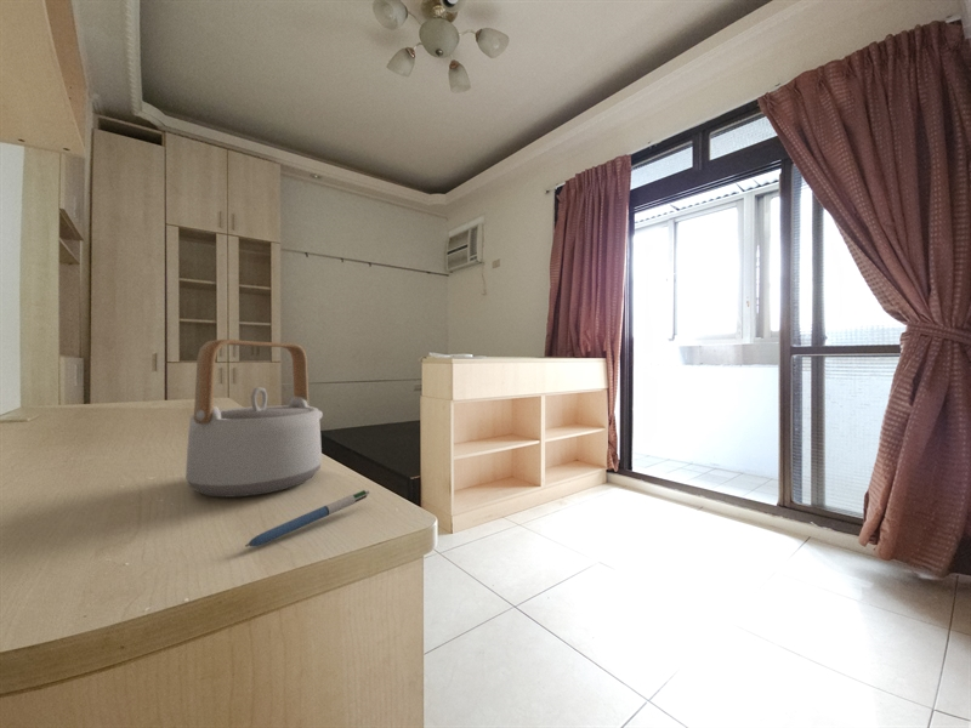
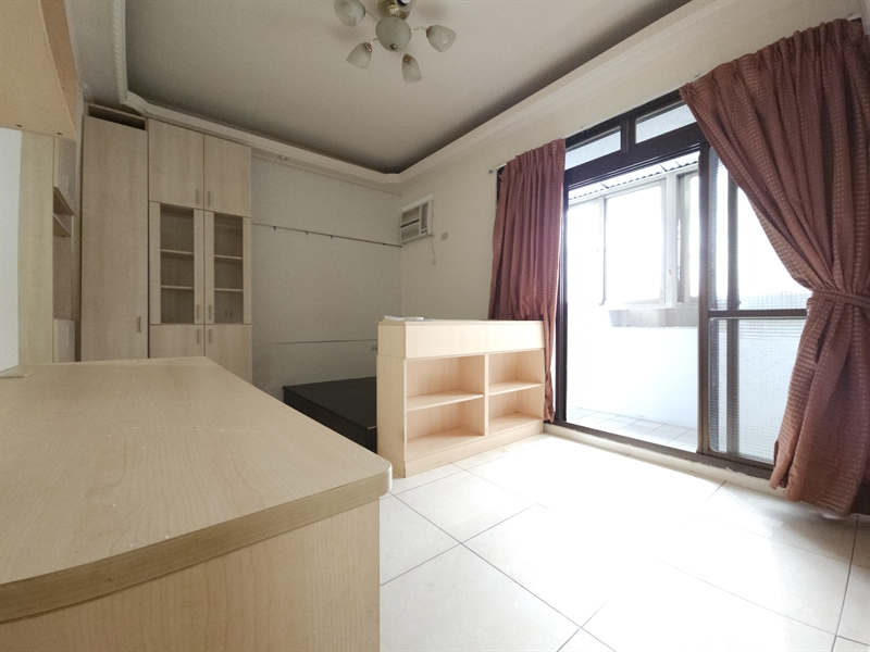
- pen [244,489,371,548]
- teapot [184,339,324,497]
